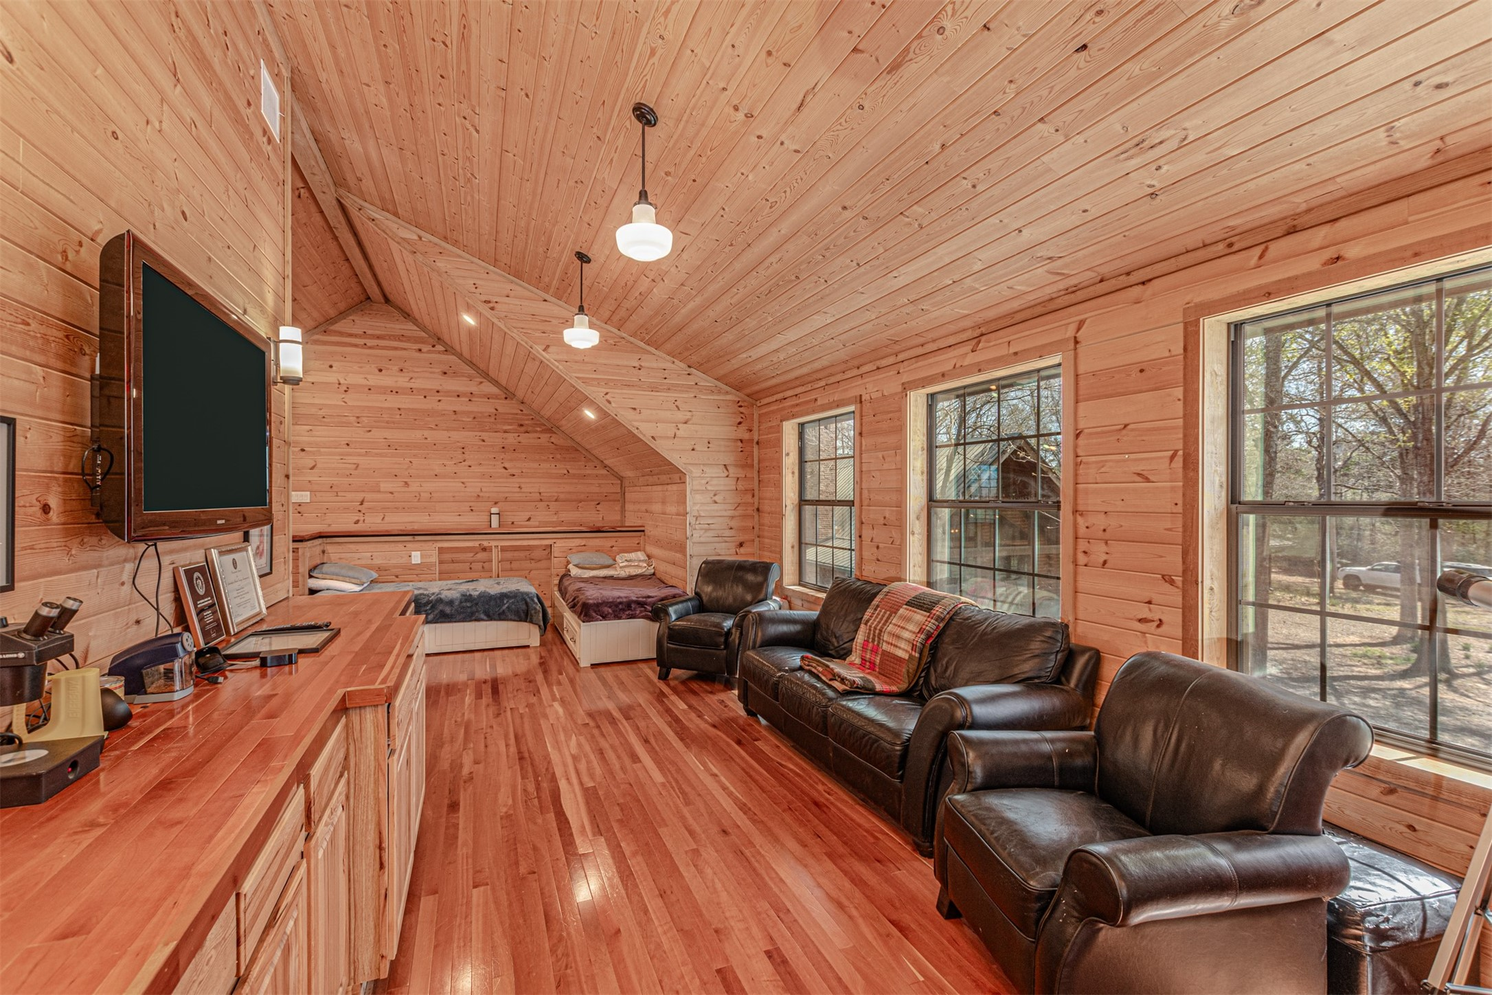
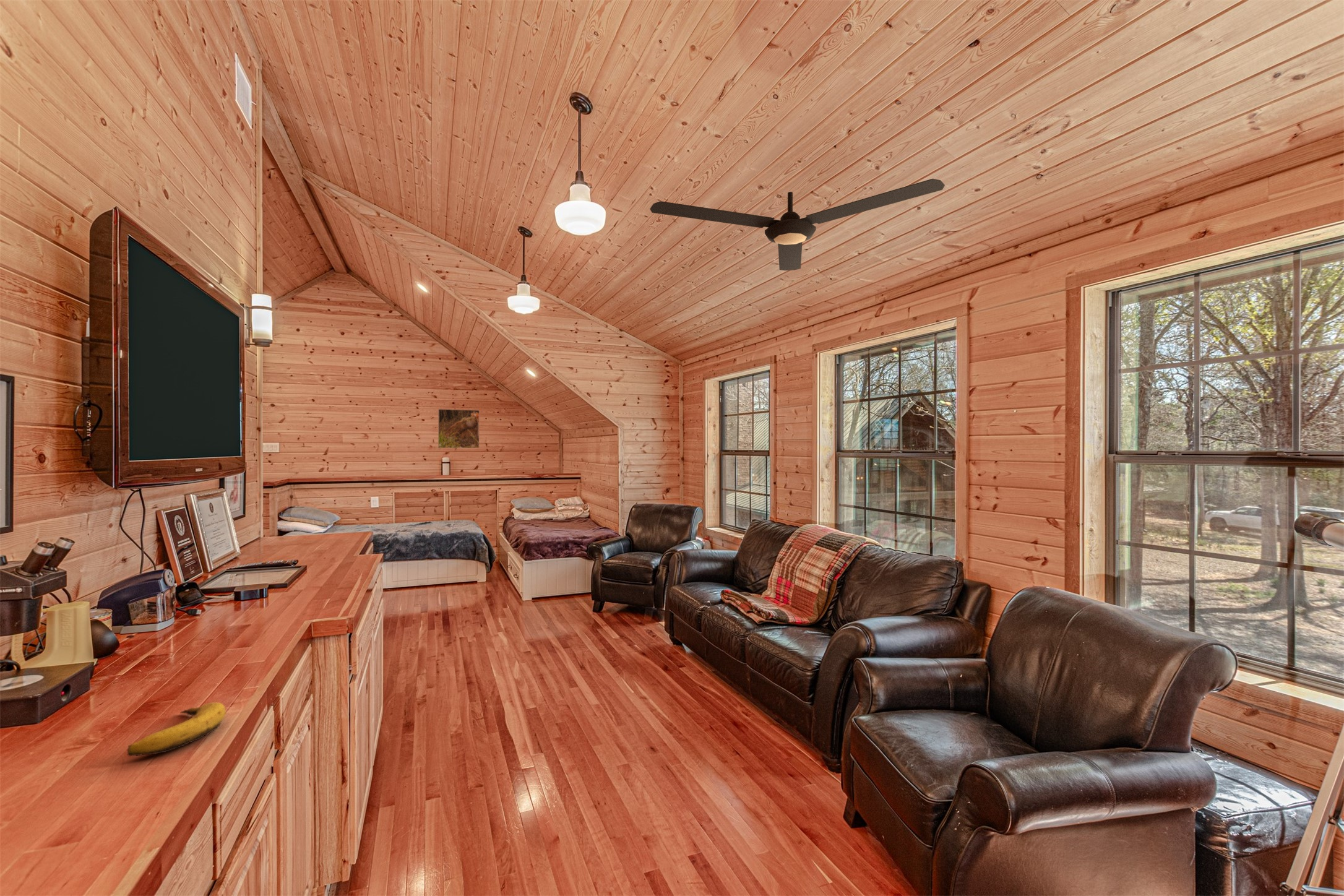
+ ceiling fan [649,178,946,271]
+ banana [126,702,226,757]
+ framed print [437,408,480,449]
